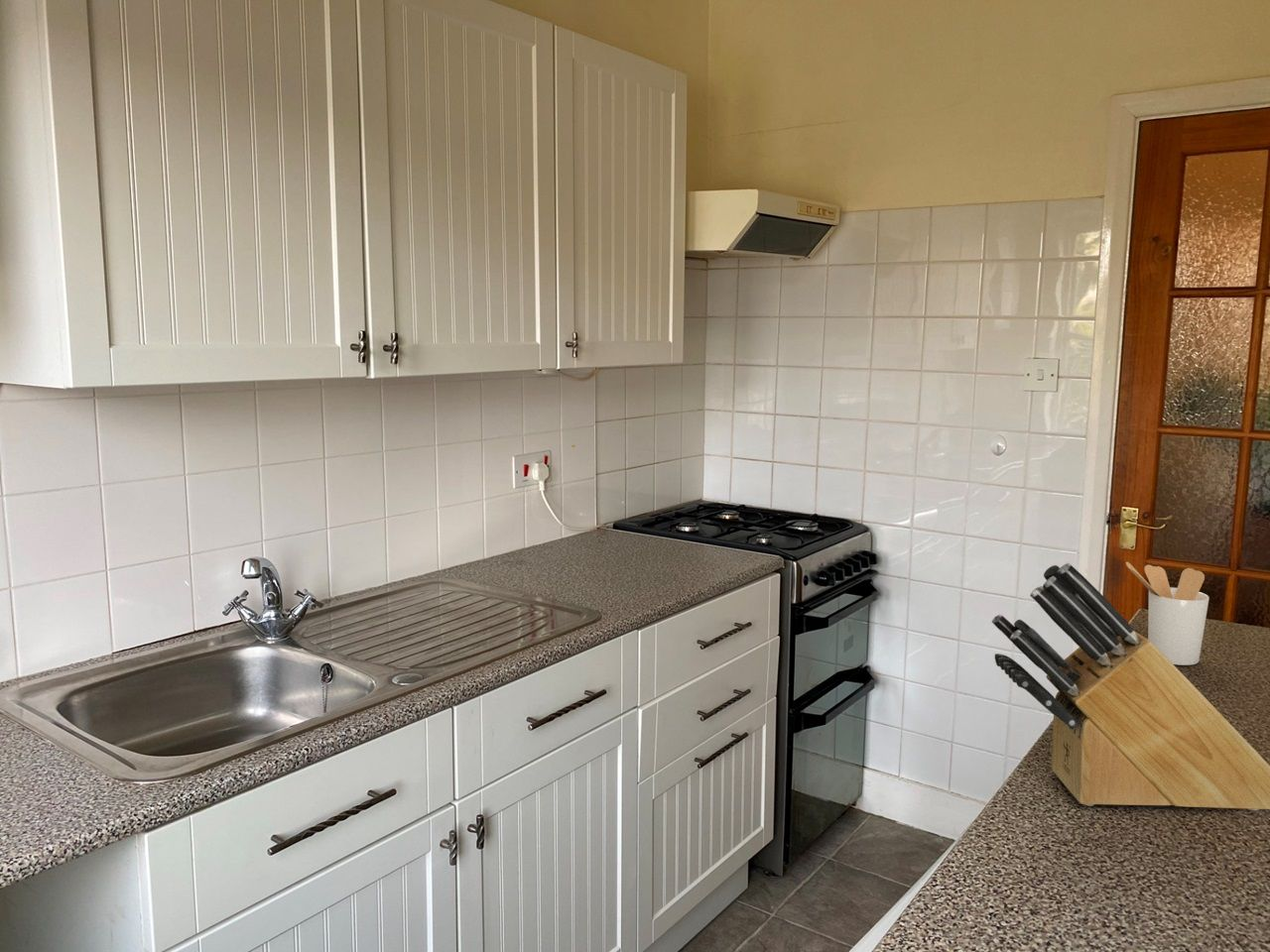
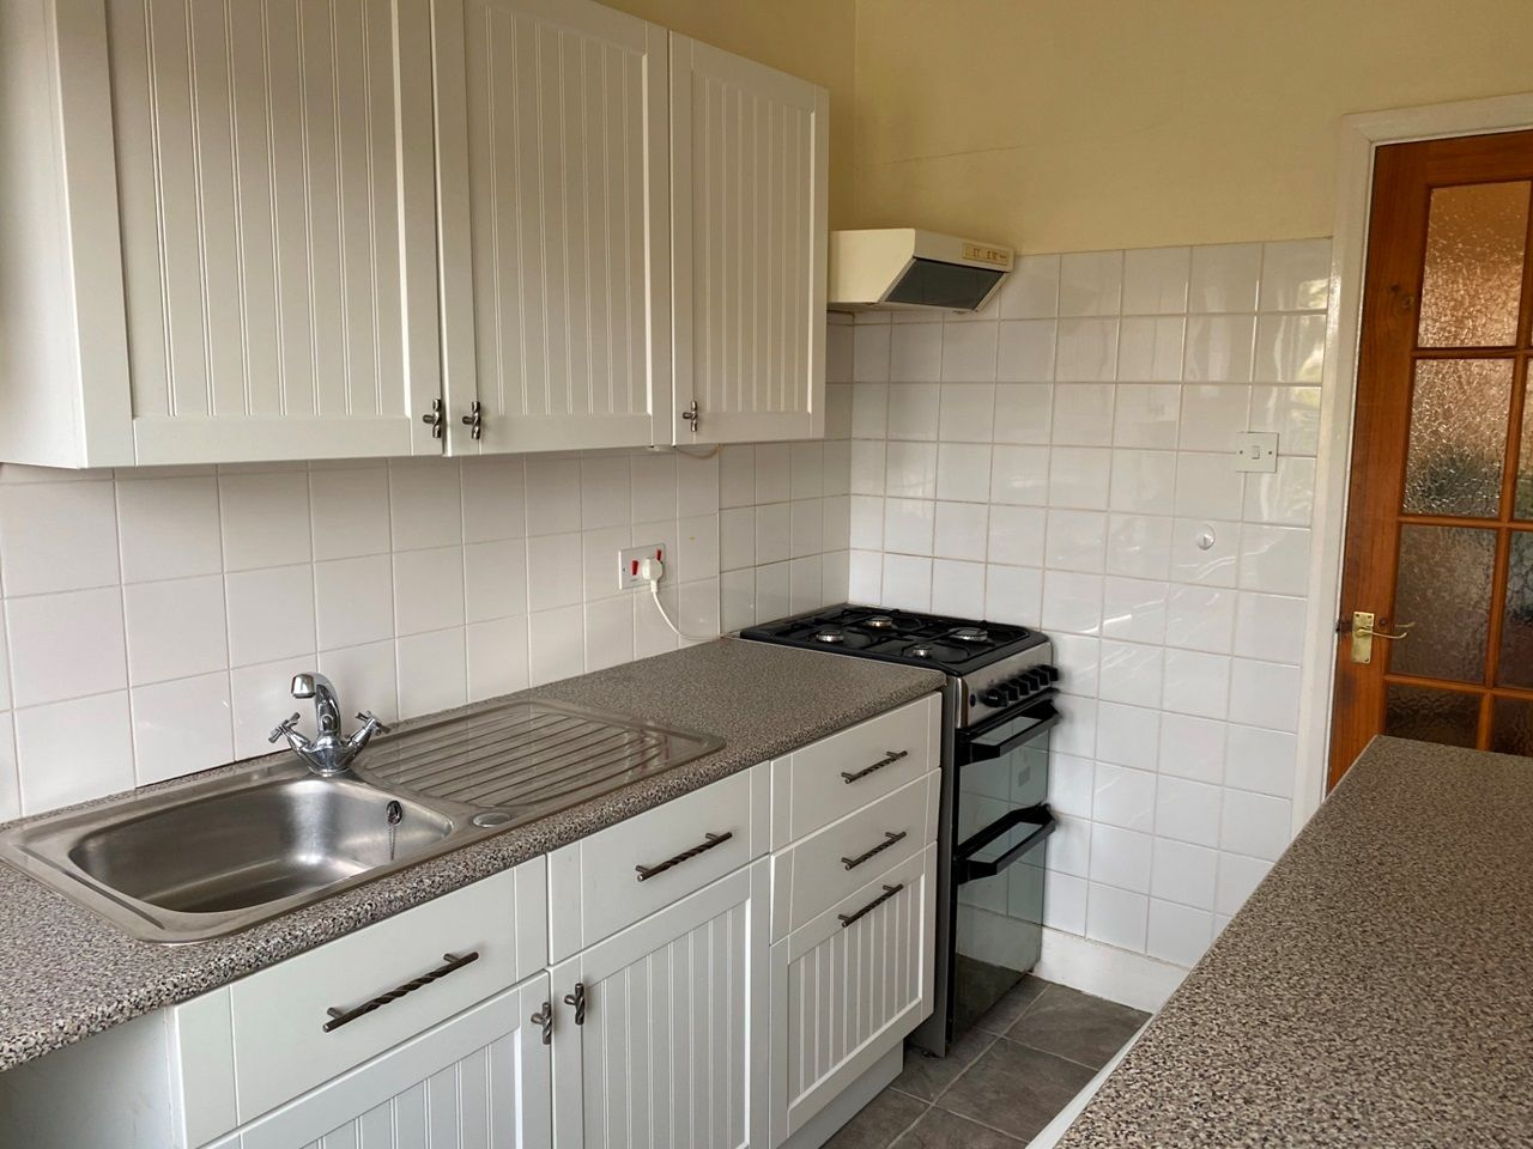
- utensil holder [1125,561,1210,666]
- knife block [991,562,1270,811]
